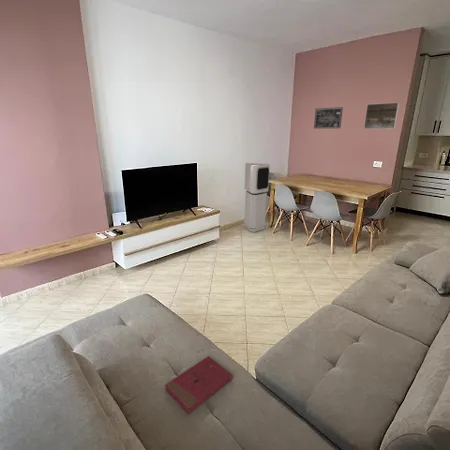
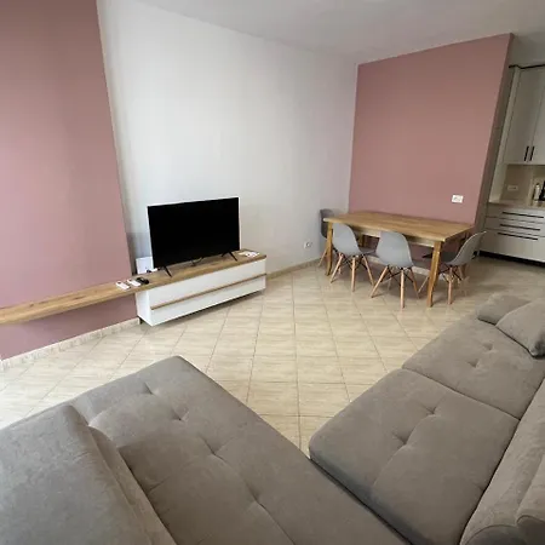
- air purifier [242,162,271,233]
- book [164,355,234,415]
- wall art [313,106,344,129]
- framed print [363,101,400,130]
